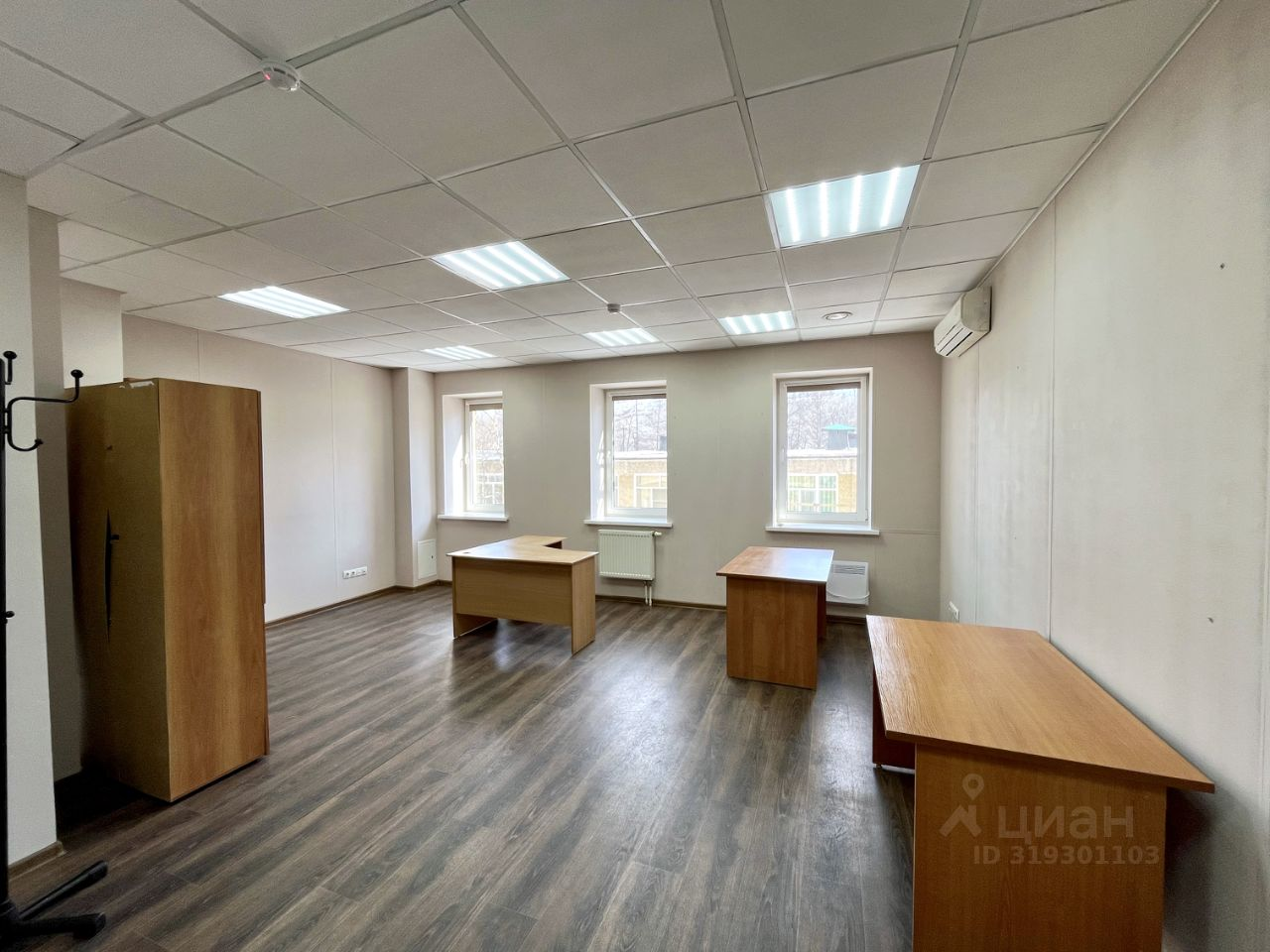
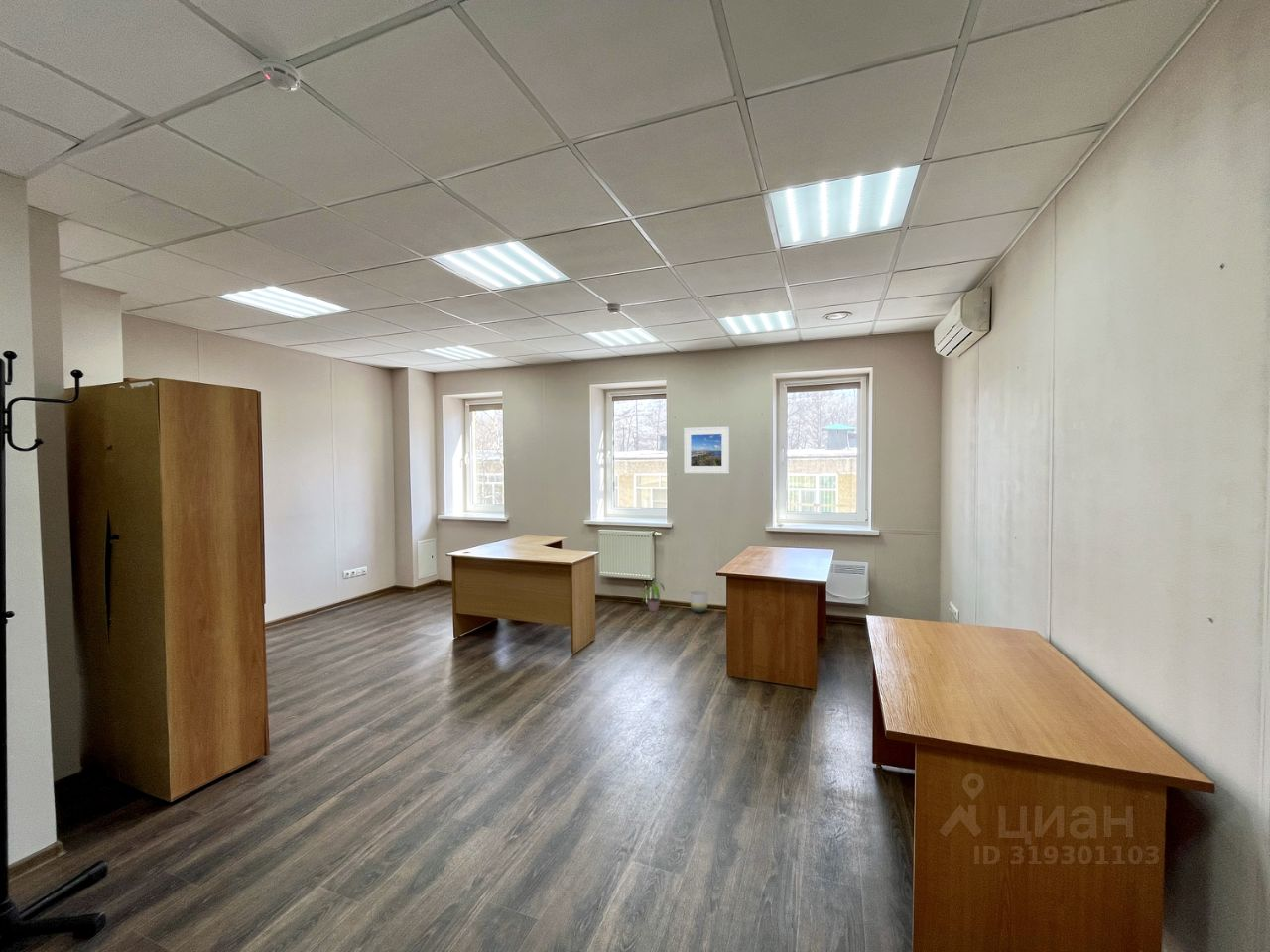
+ potted plant [642,581,666,612]
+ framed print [683,425,730,474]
+ planter [690,589,709,614]
